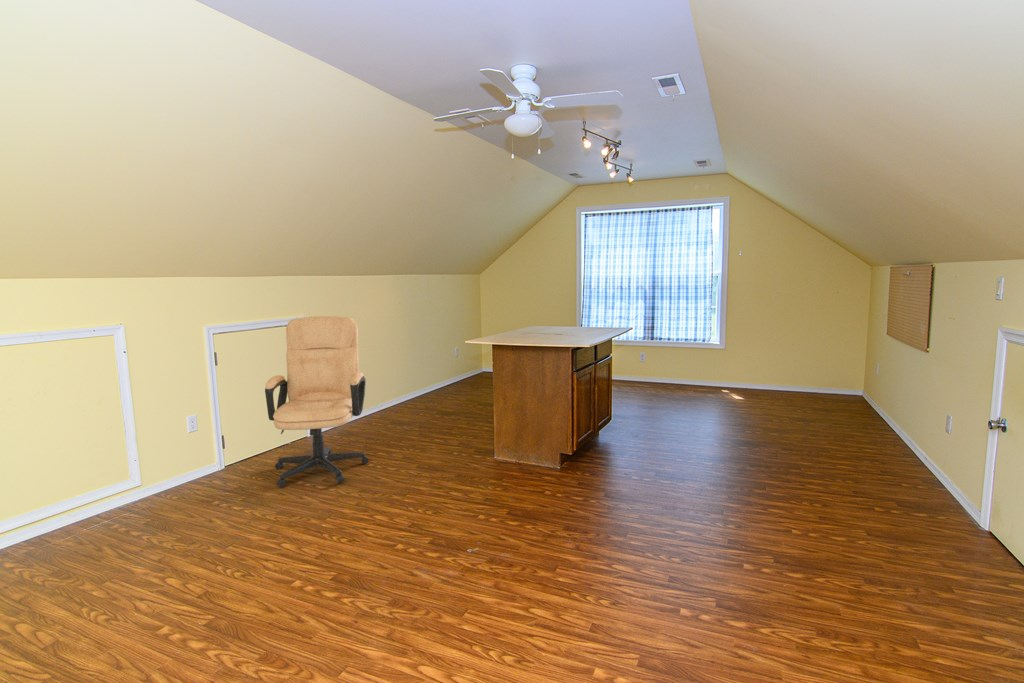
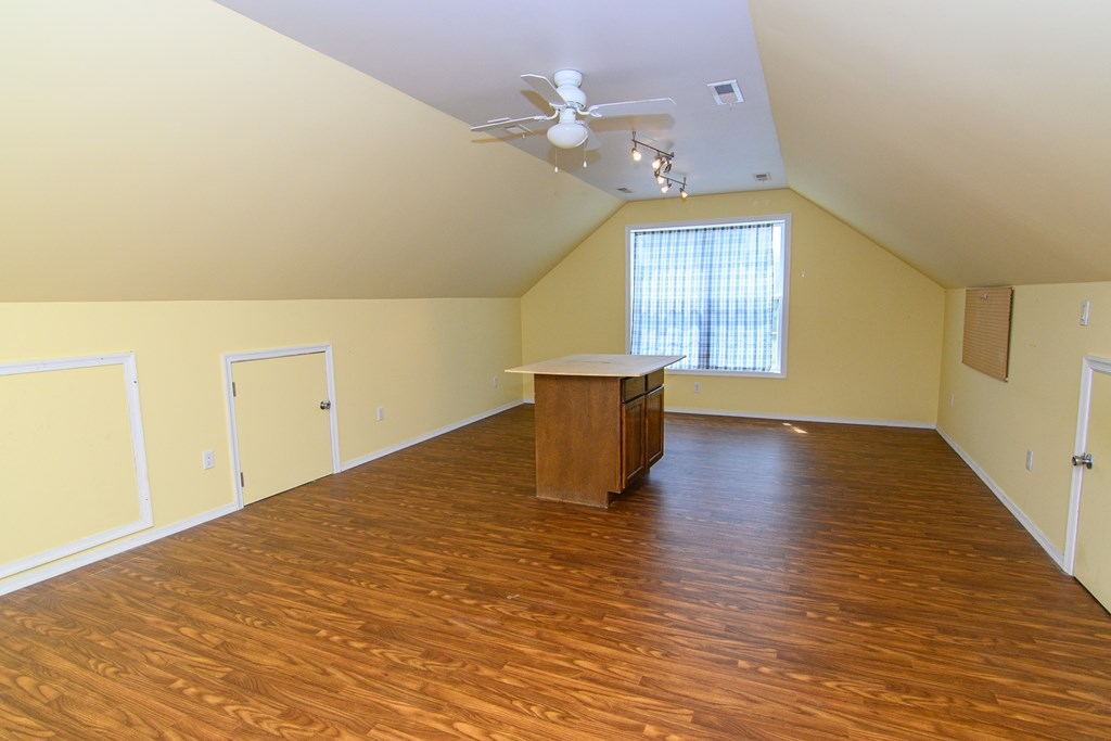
- chair [264,315,369,488]
